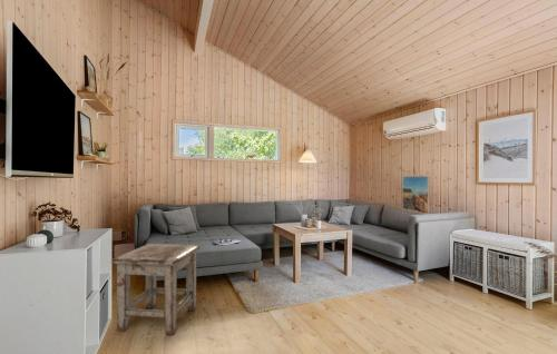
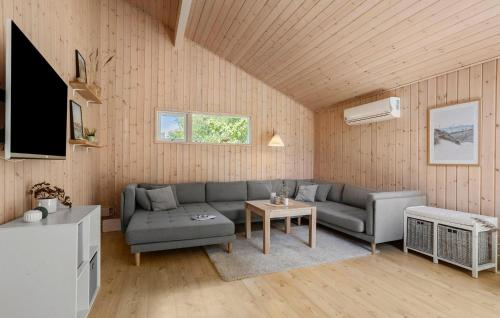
- stool [110,243,201,336]
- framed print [401,175,431,214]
